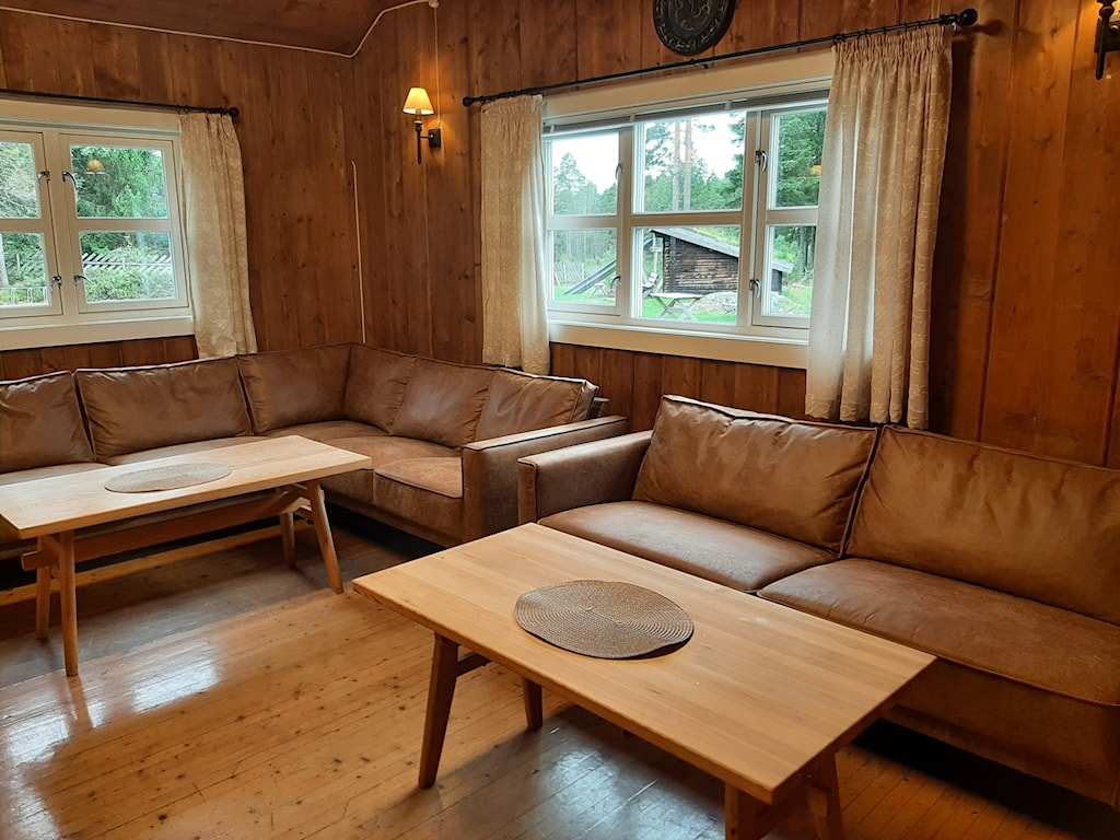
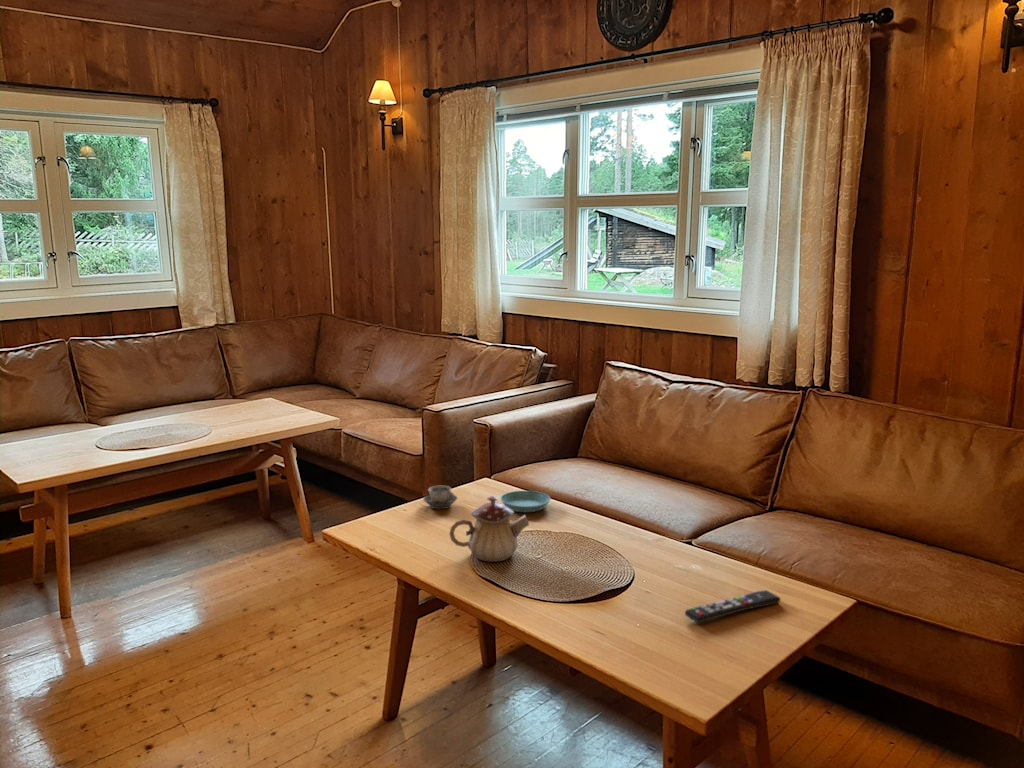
+ saucer [500,490,551,513]
+ teapot [448,495,530,563]
+ remote control [684,589,782,624]
+ cup [422,485,458,510]
